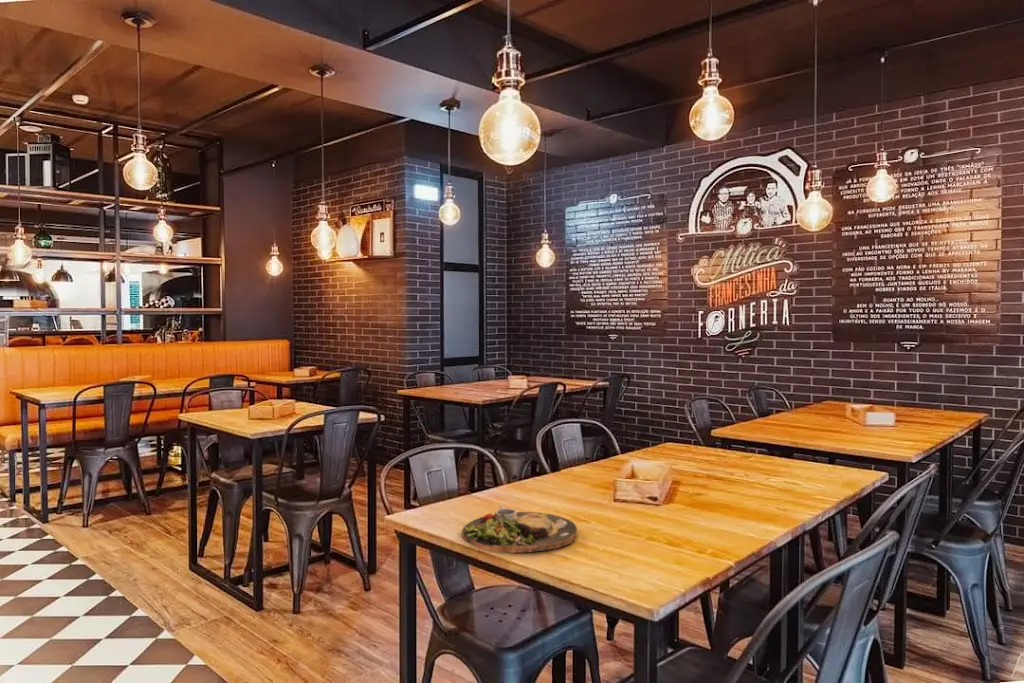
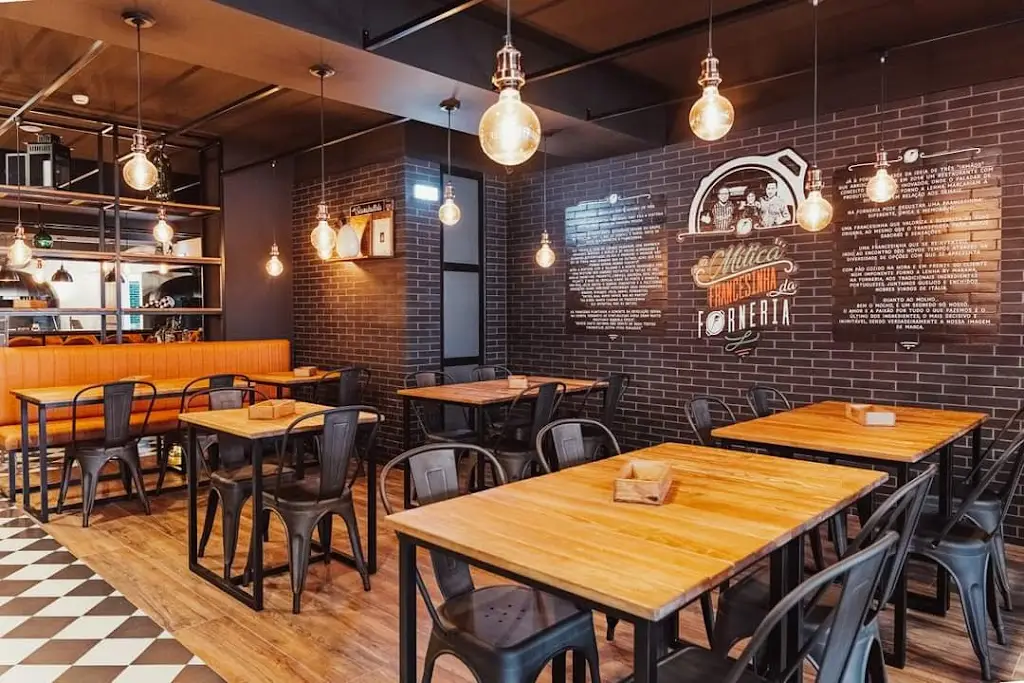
- dinner plate [461,504,578,554]
